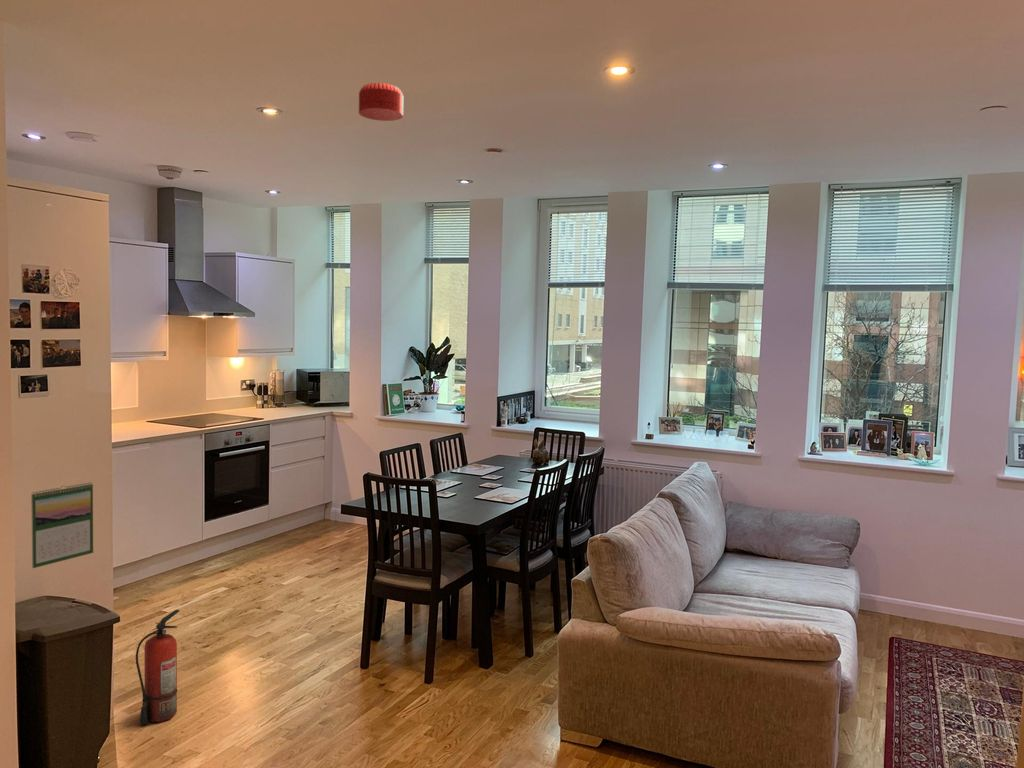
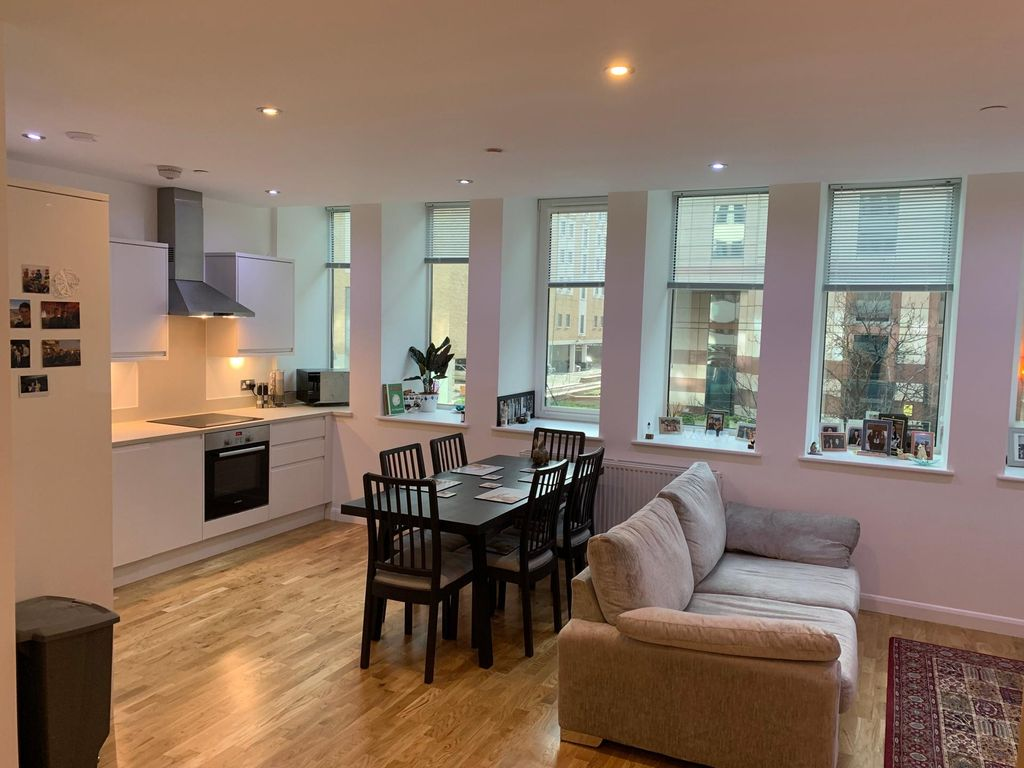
- fire extinguisher [135,609,180,725]
- calendar [30,481,94,569]
- smoke detector [358,82,404,122]
